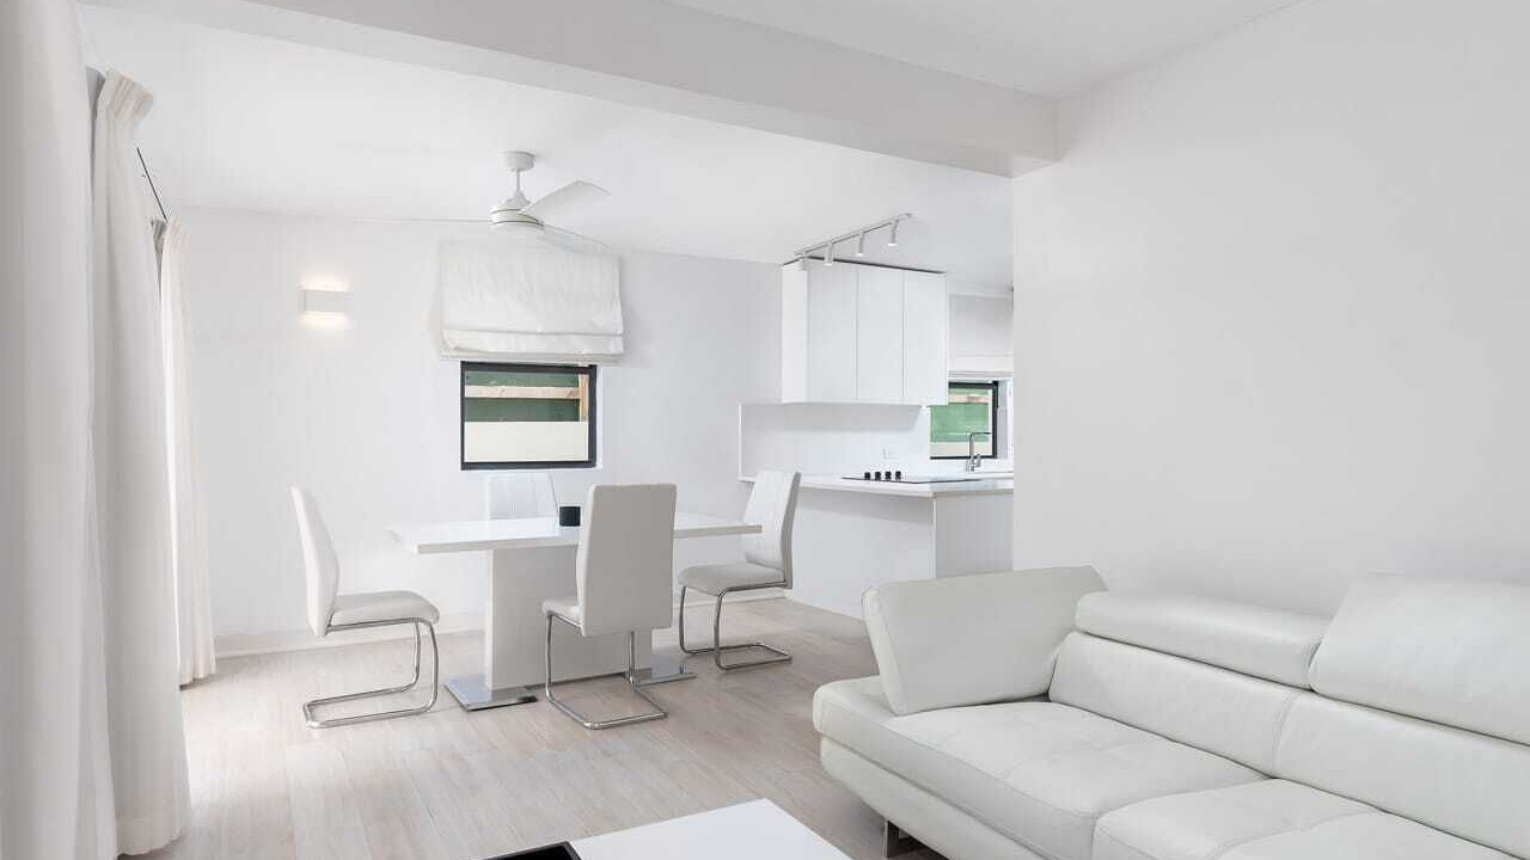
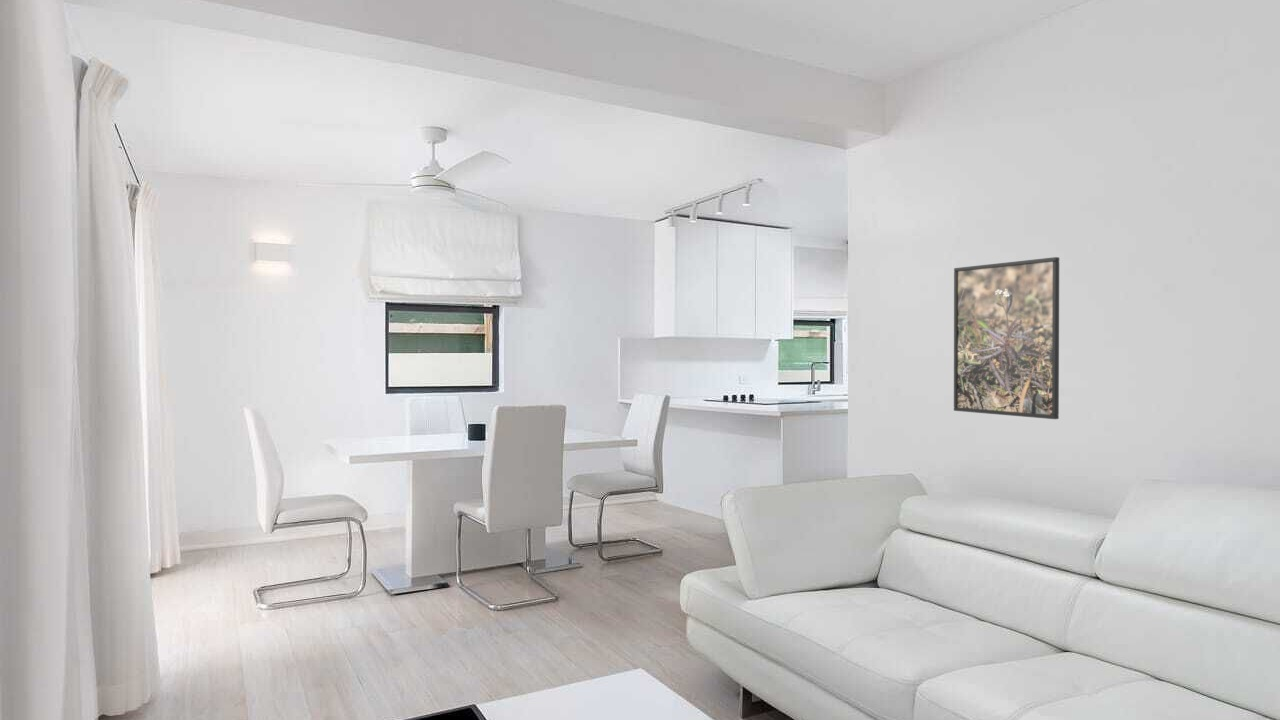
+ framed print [953,256,1060,420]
